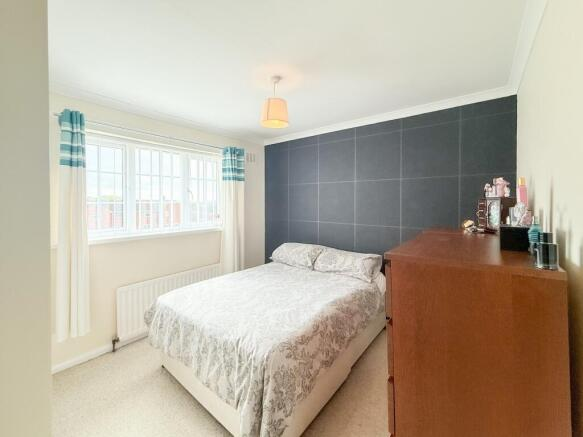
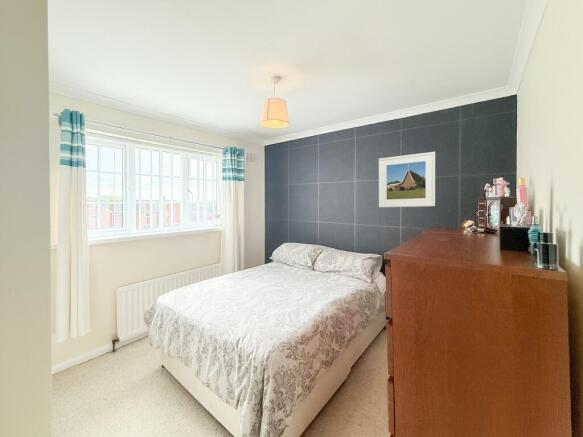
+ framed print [378,151,436,208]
